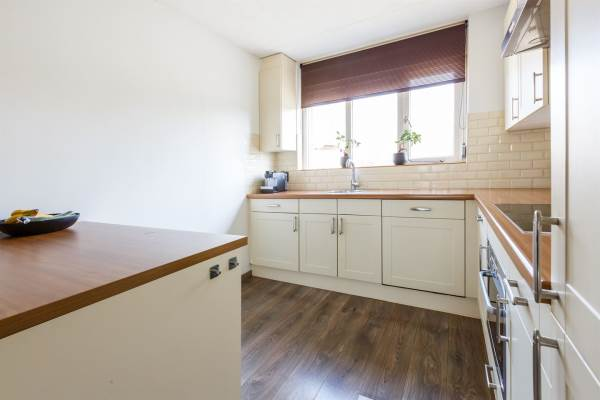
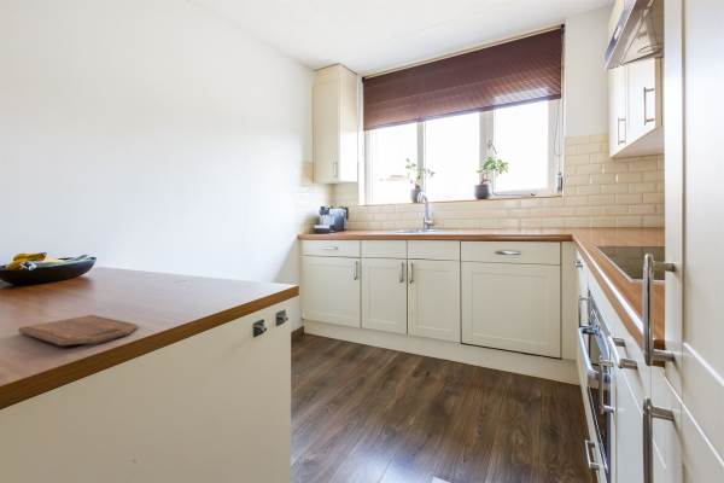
+ cutting board [17,314,139,347]
